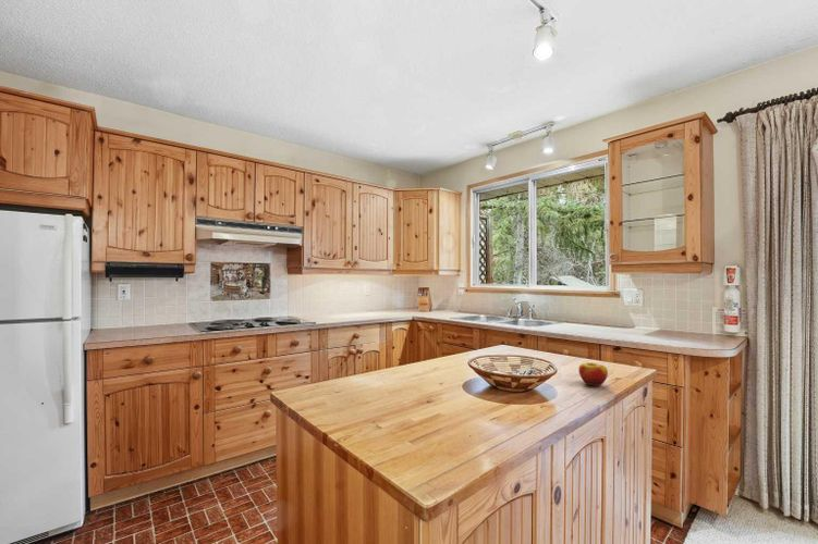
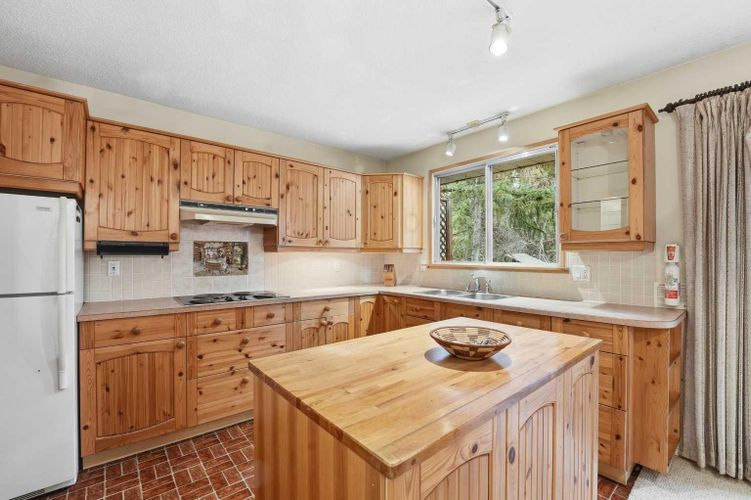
- apple [577,361,609,387]
